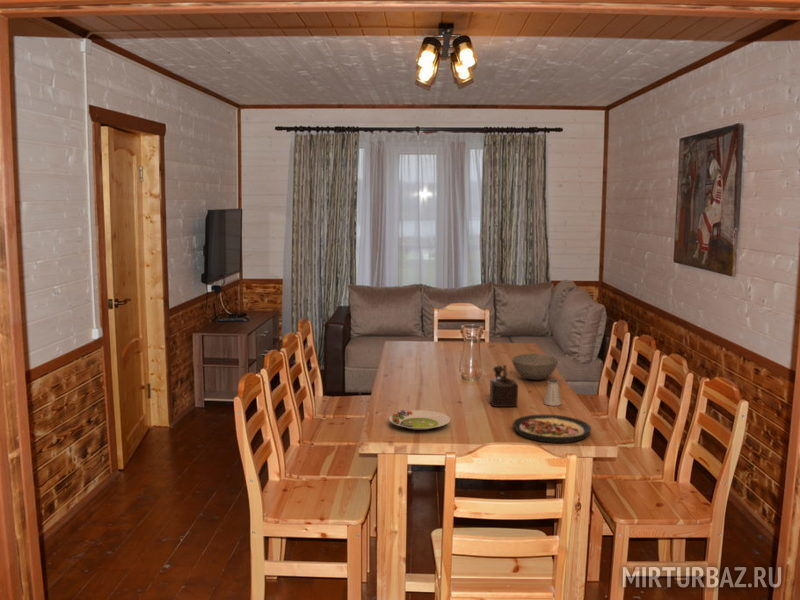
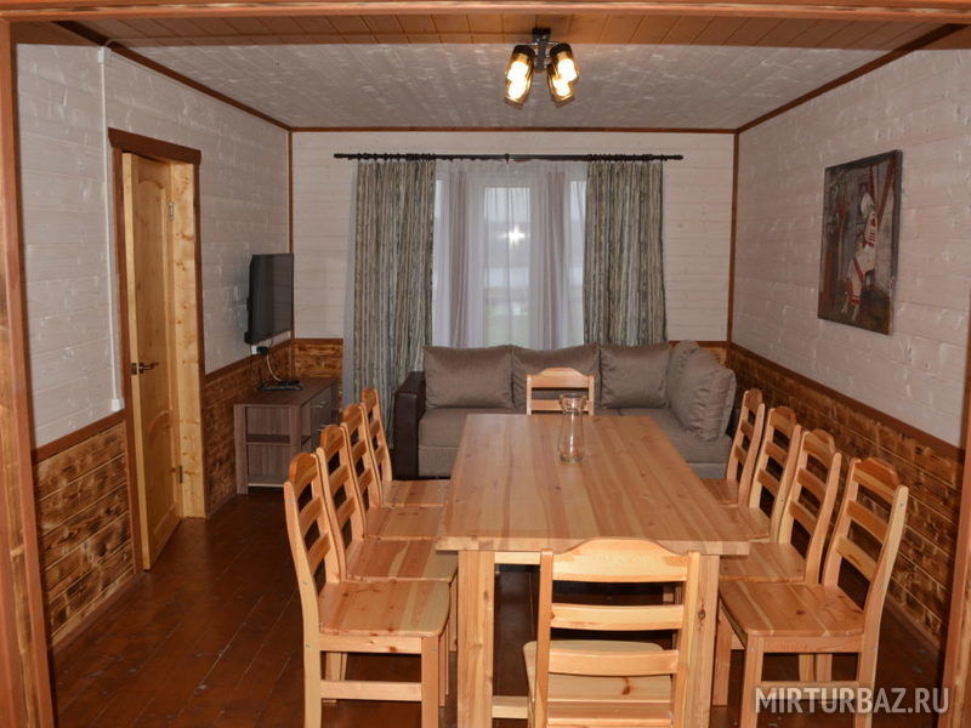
- bowl [511,353,559,381]
- saltshaker [543,378,562,407]
- pepper mill [488,364,519,408]
- plate [512,414,592,444]
- salad plate [388,409,451,431]
